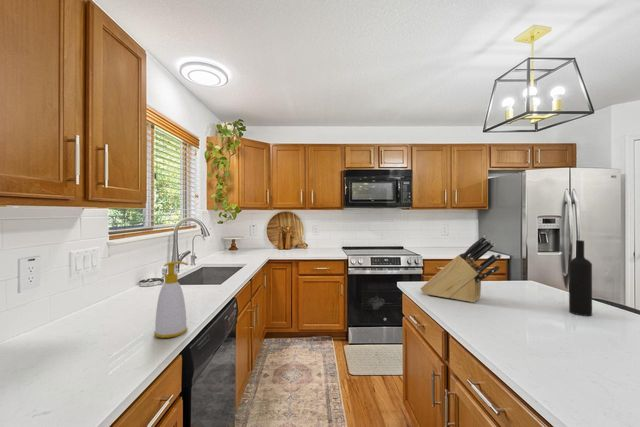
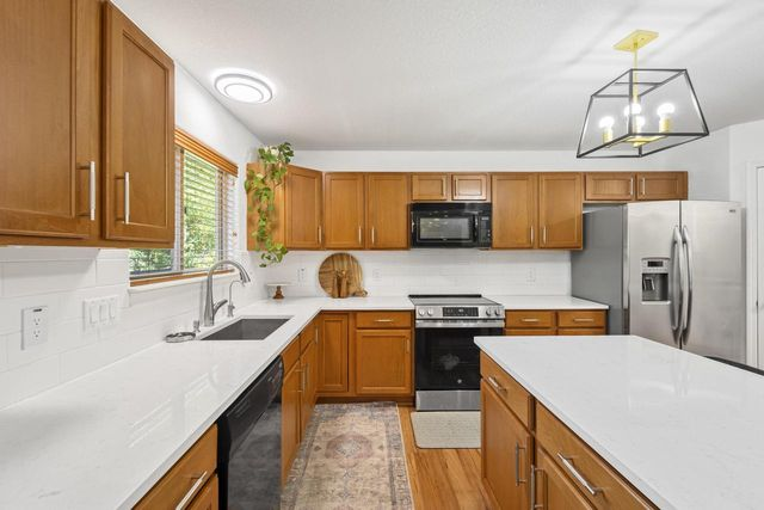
- soap bottle [153,260,189,339]
- wine bottle [568,239,593,317]
- knife block [419,235,503,304]
